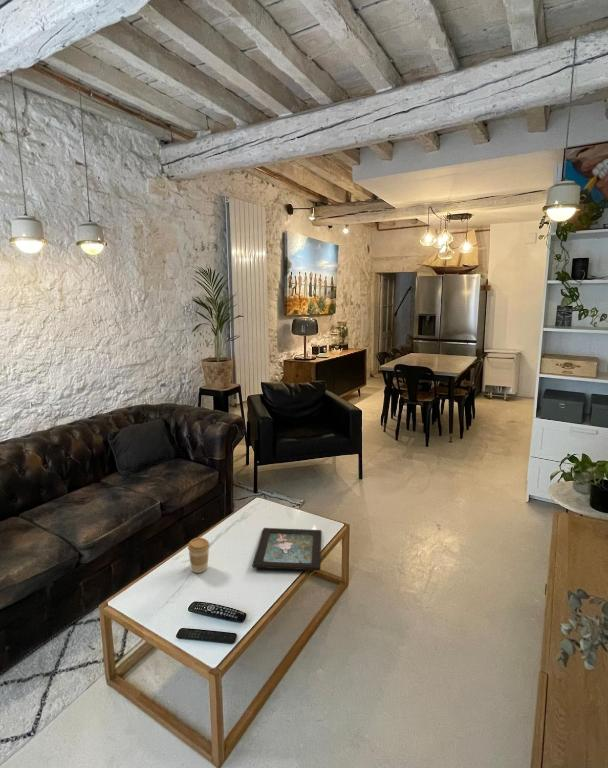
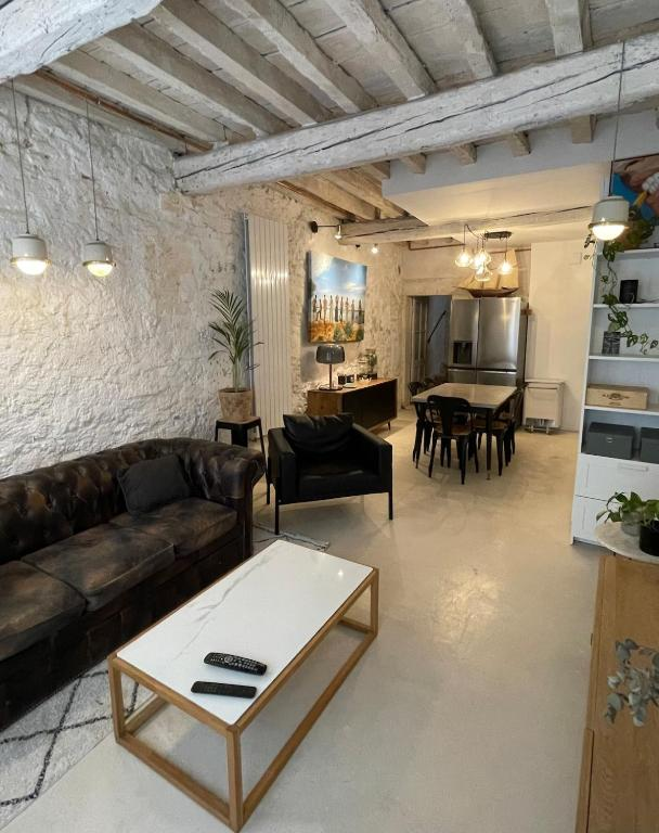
- coffee cup [187,537,211,574]
- decorative tray [251,527,322,572]
